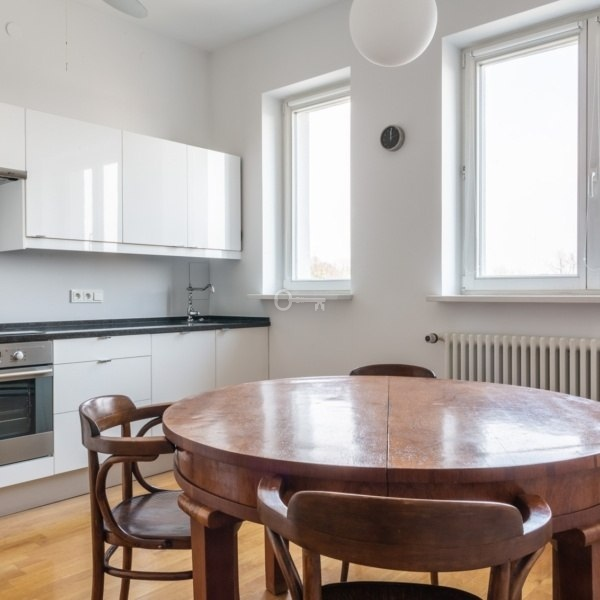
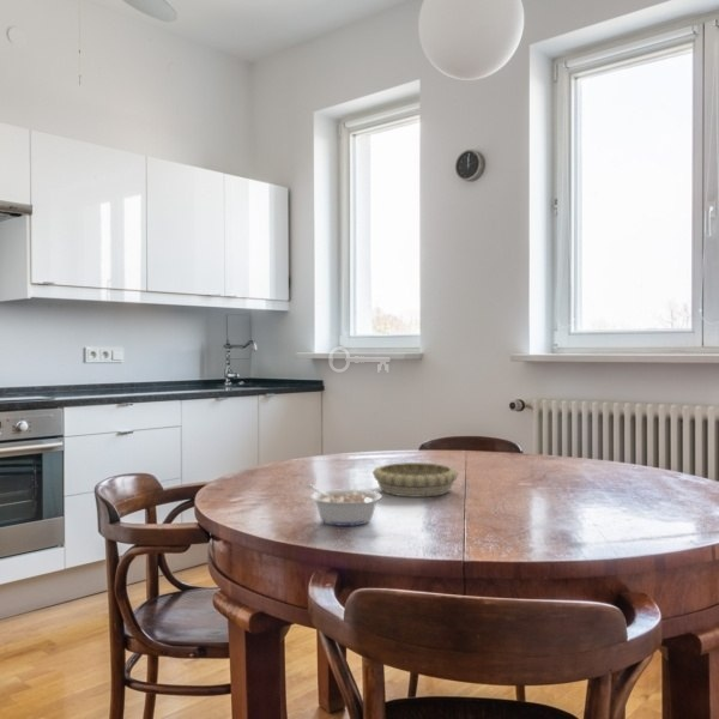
+ decorative bowl [371,461,459,497]
+ legume [306,483,383,527]
